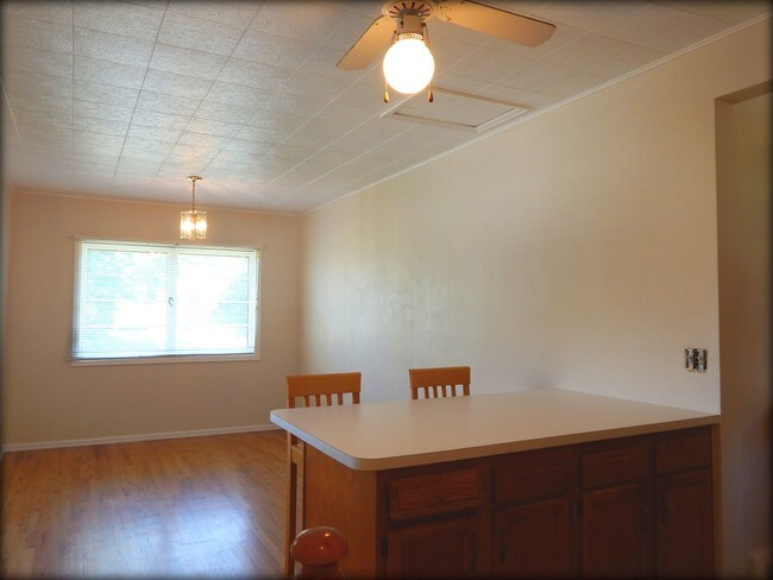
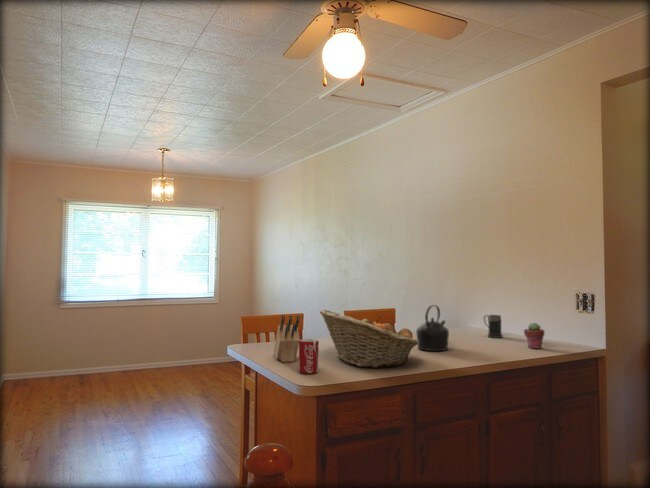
+ beverage can [298,338,320,375]
+ potted succulent [523,322,546,349]
+ mug [483,314,504,339]
+ knife block [273,314,301,363]
+ kettle [415,304,450,352]
+ fruit basket [319,308,418,369]
